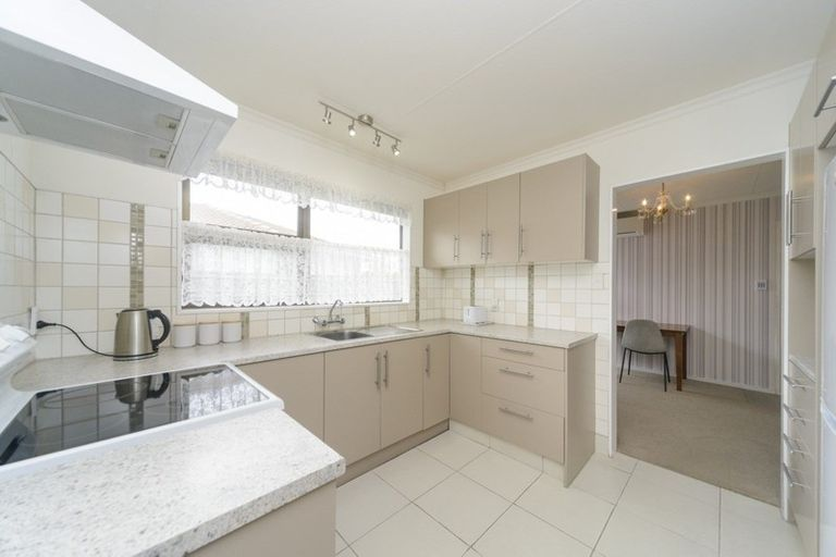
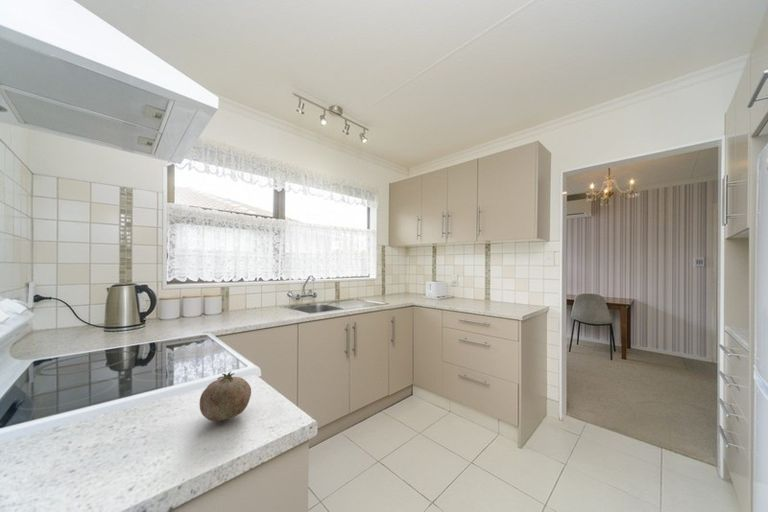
+ fruit [199,370,252,422]
